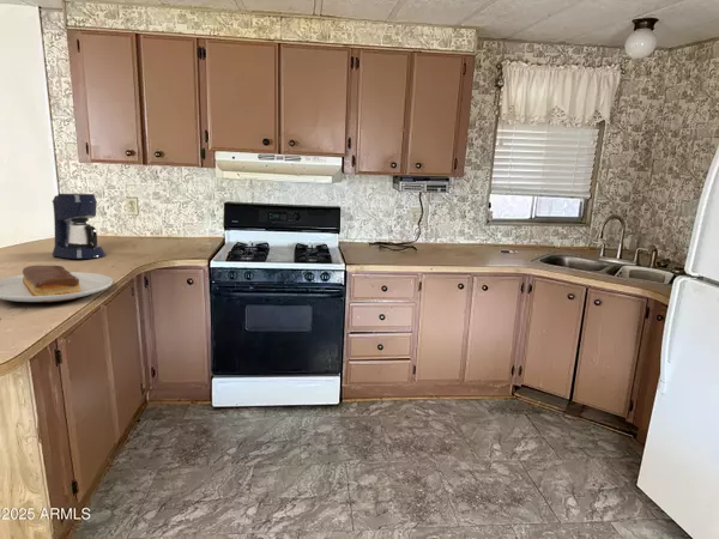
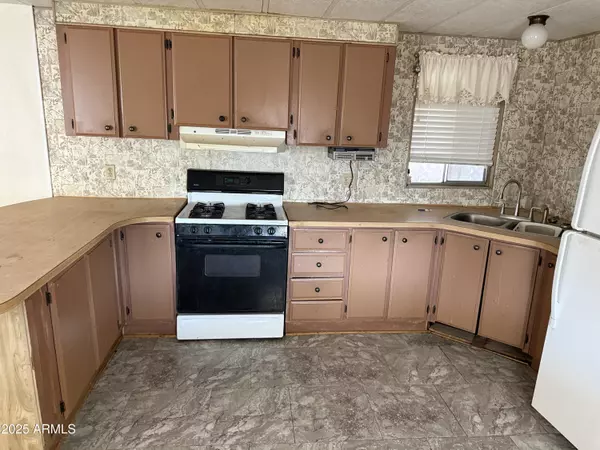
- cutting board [0,265,114,303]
- coffee maker [52,192,107,260]
